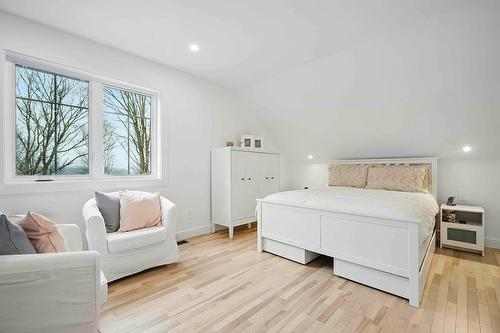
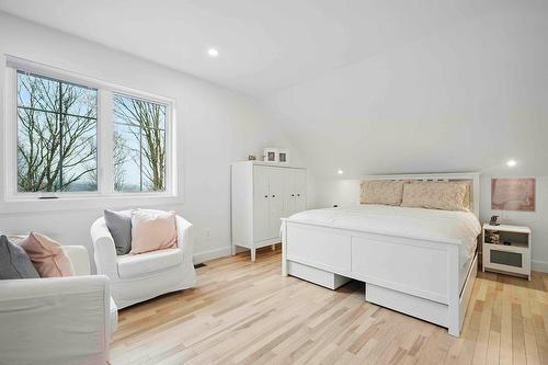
+ wall art [490,178,537,213]
